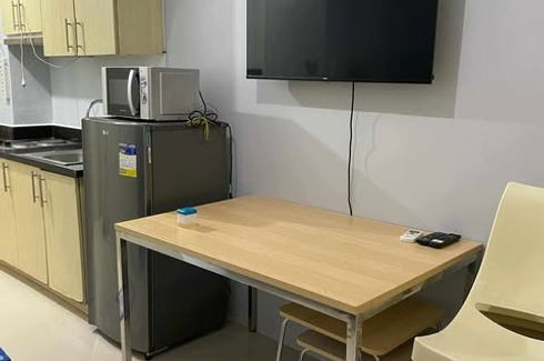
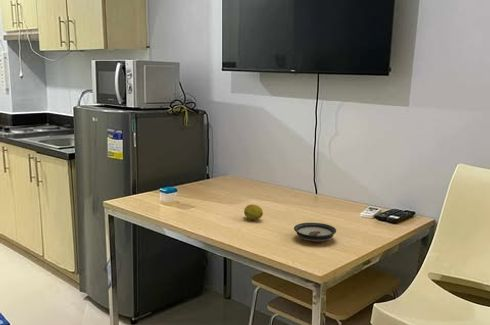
+ saucer [293,222,337,243]
+ fruit [243,203,264,221]
